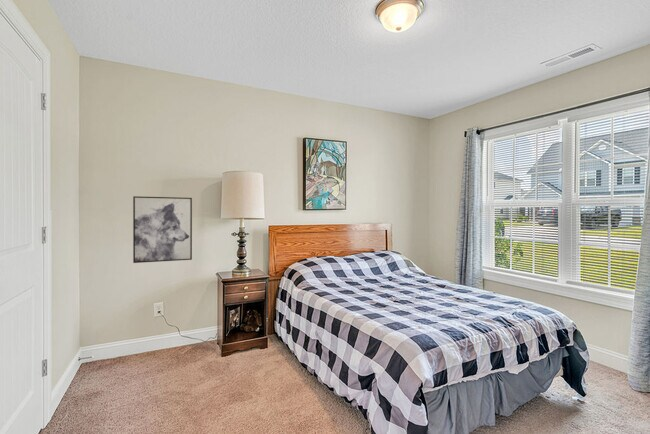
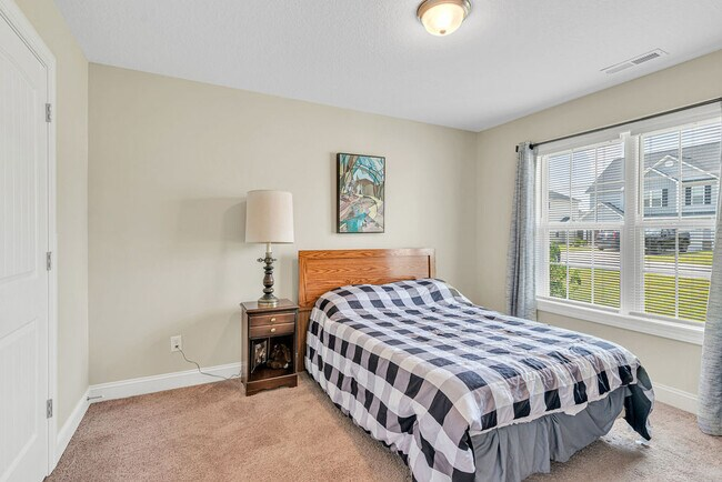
- wall art [132,195,193,264]
